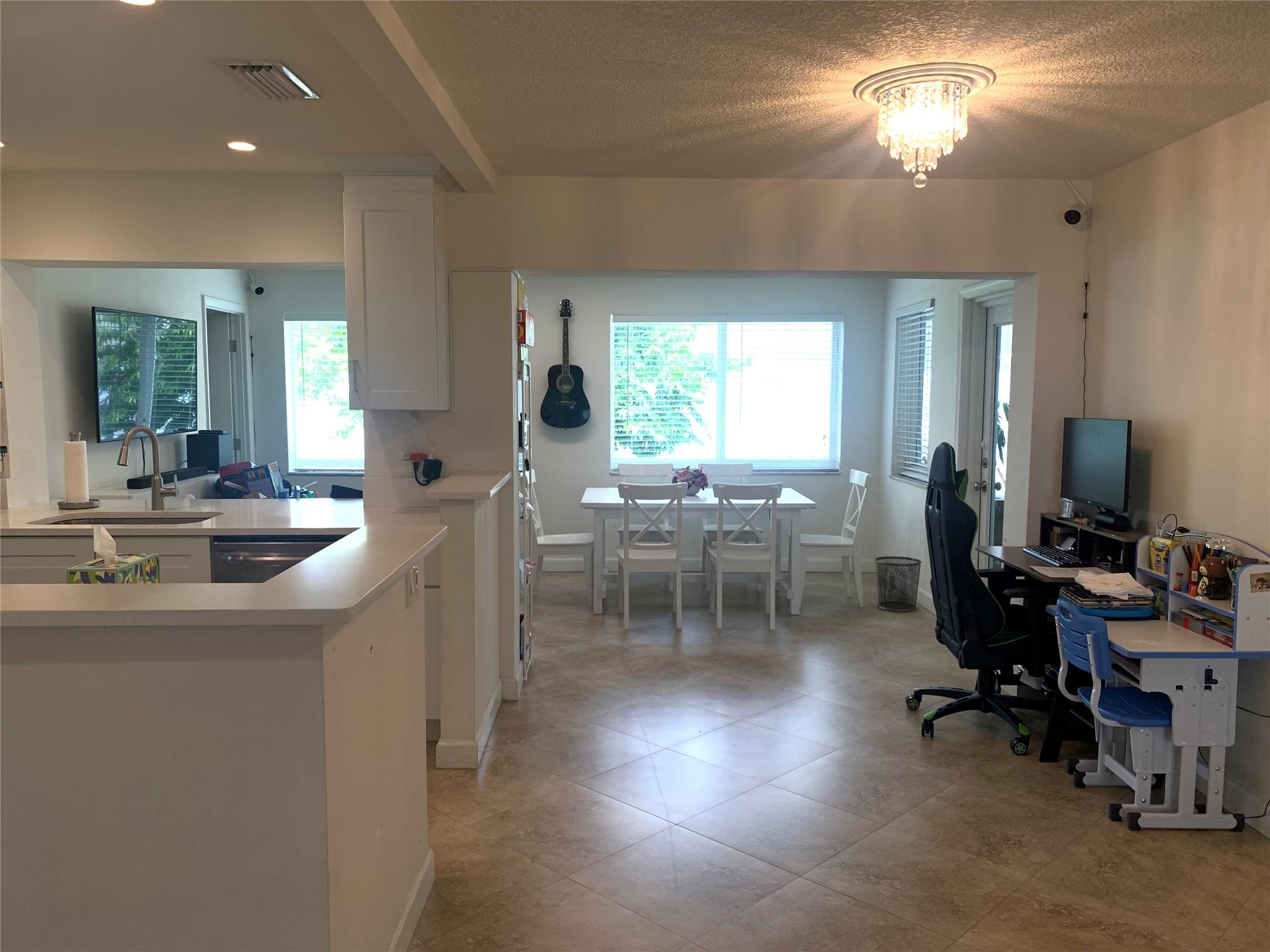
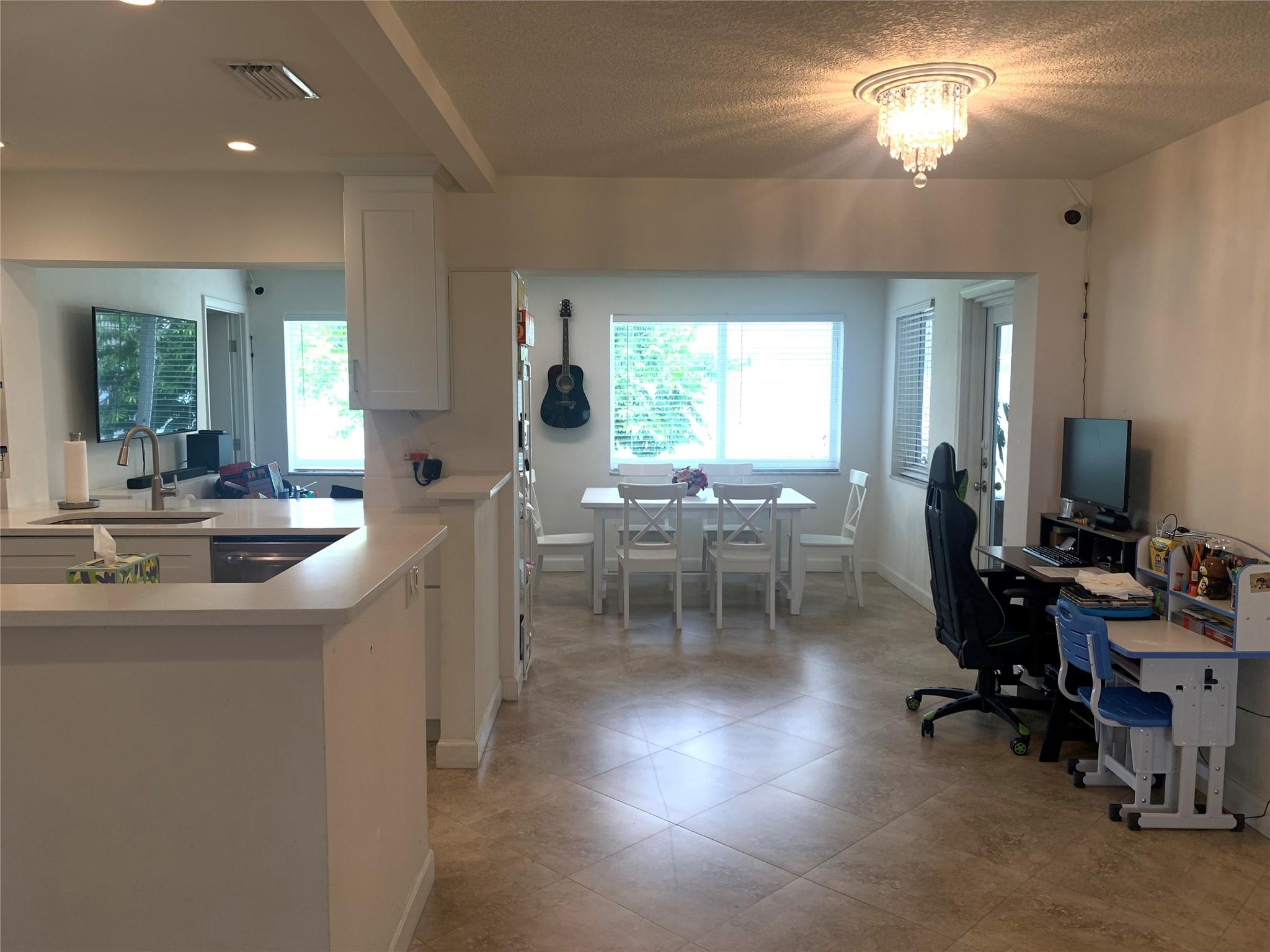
- waste bin [874,556,922,612]
